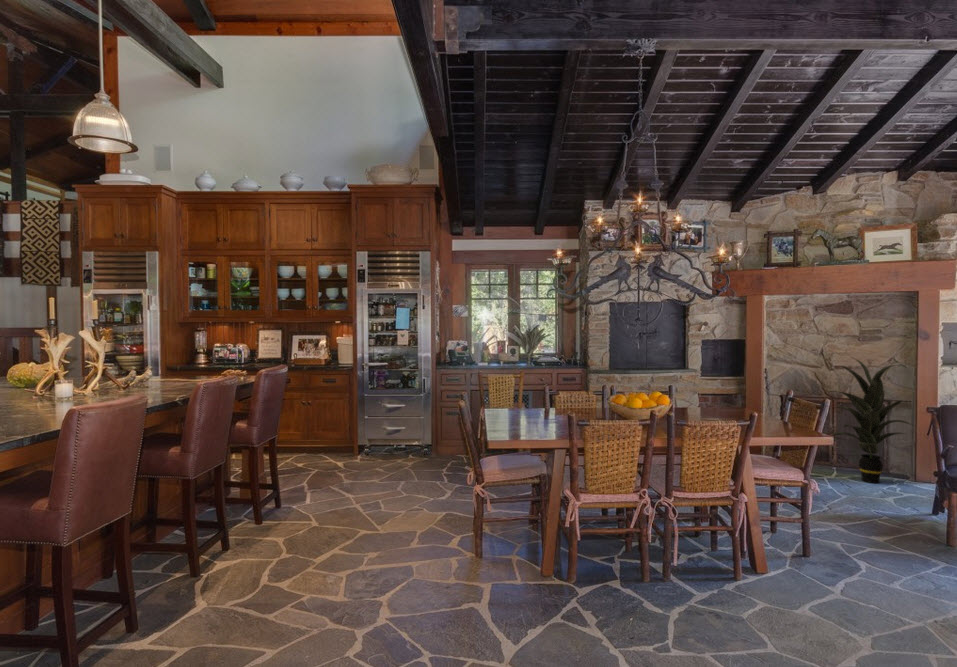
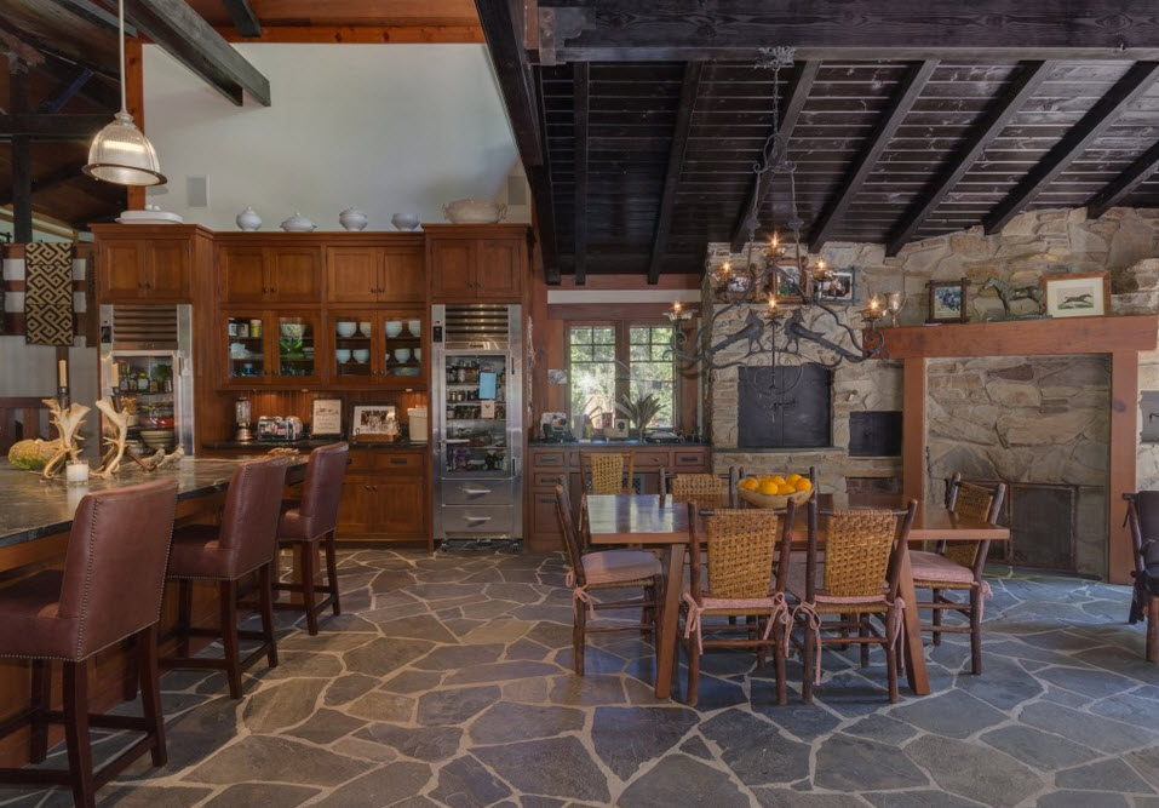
- indoor plant [826,356,915,484]
